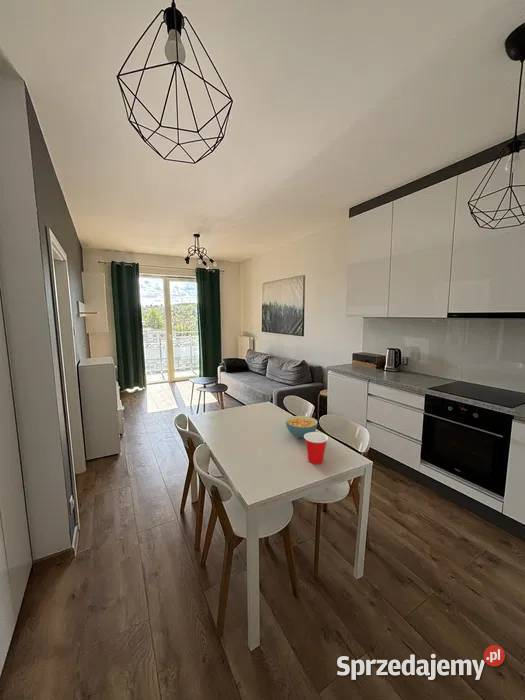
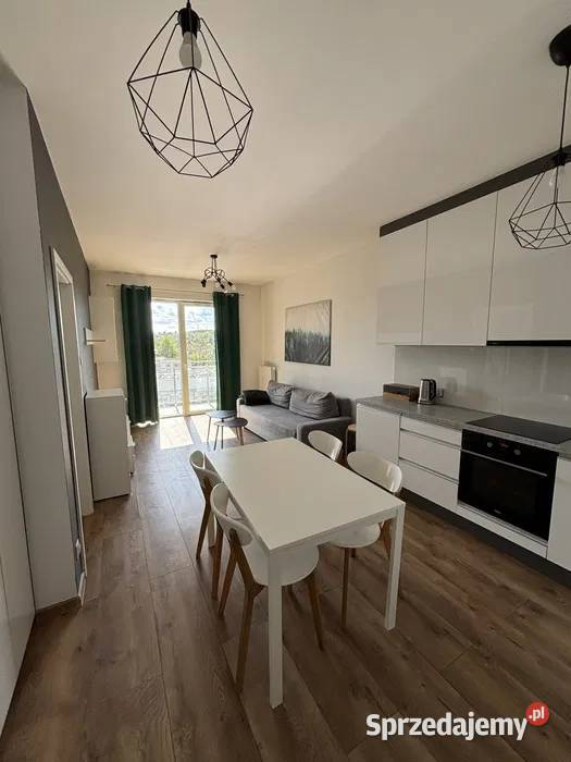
- cup [304,431,329,465]
- cereal bowl [285,415,319,439]
